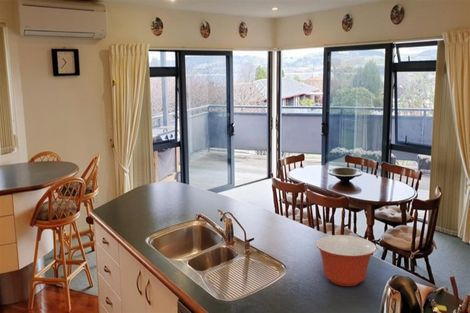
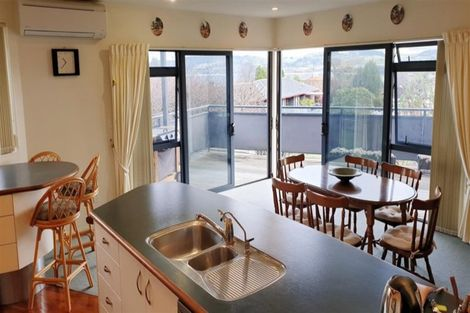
- mixing bowl [315,234,377,287]
